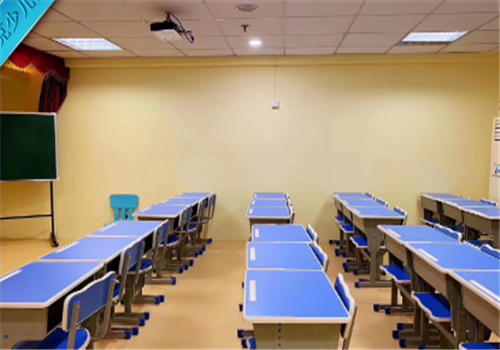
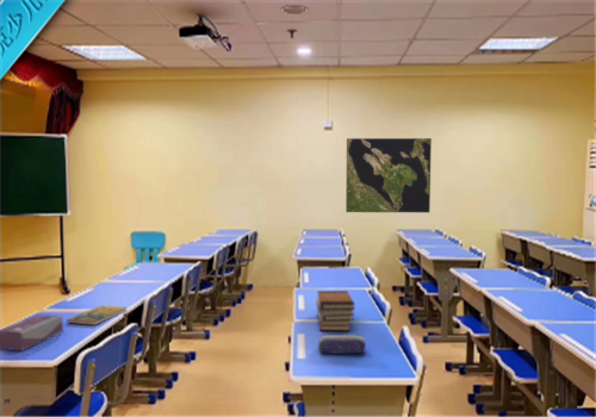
+ booklet [66,304,128,326]
+ world map [344,137,433,213]
+ tissue box [0,313,64,351]
+ pencil case [317,334,367,355]
+ book stack [315,290,356,331]
